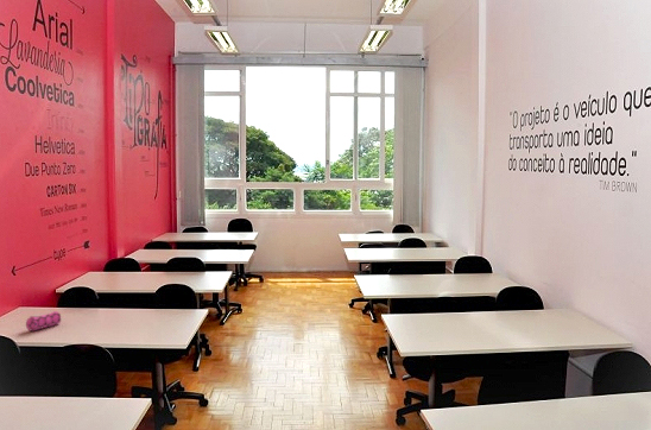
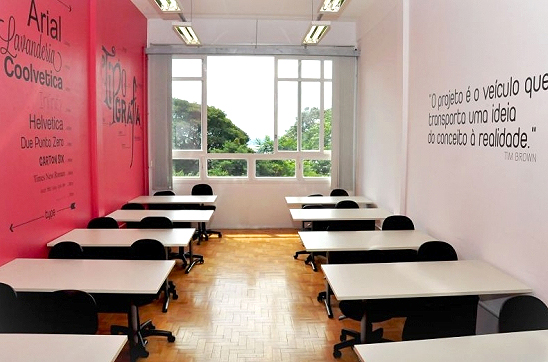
- pencil case [25,310,62,333]
